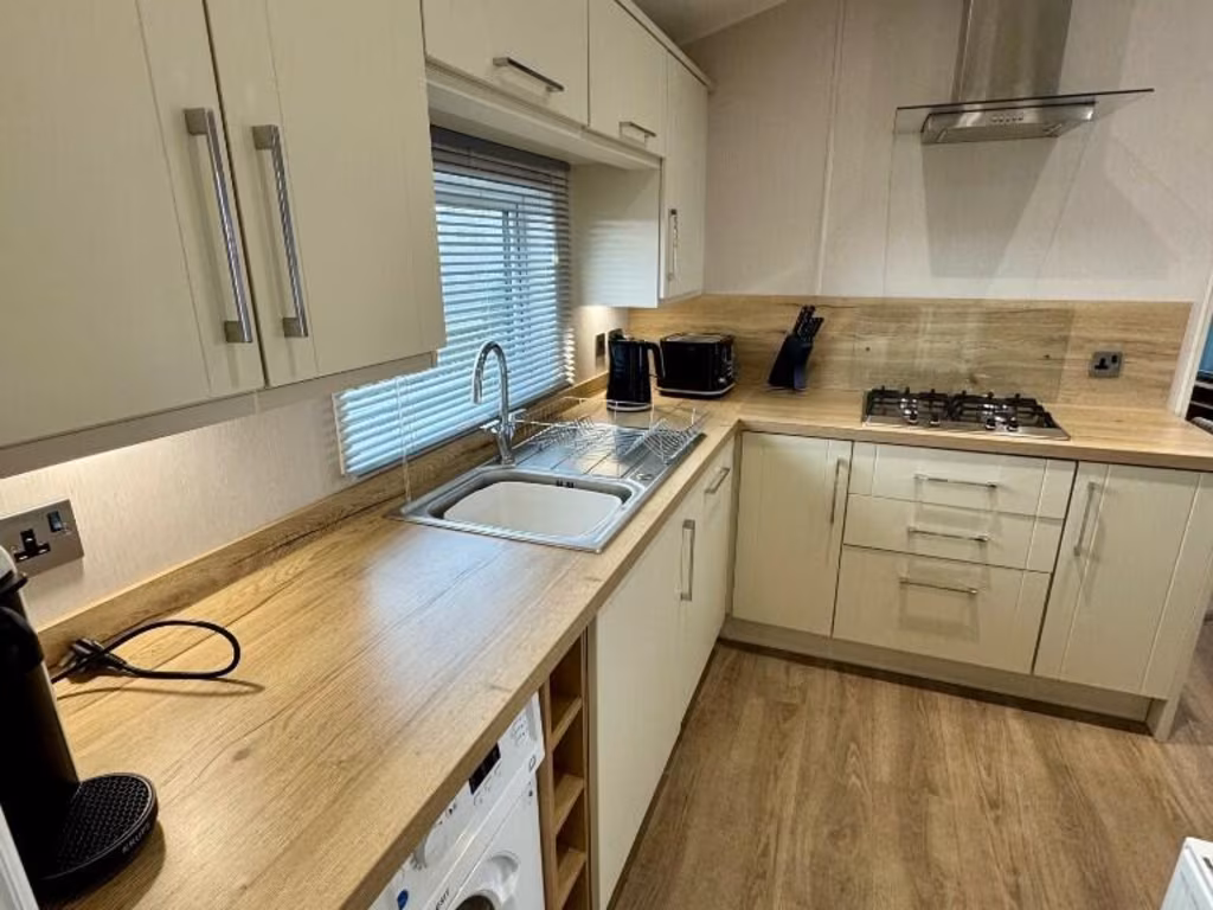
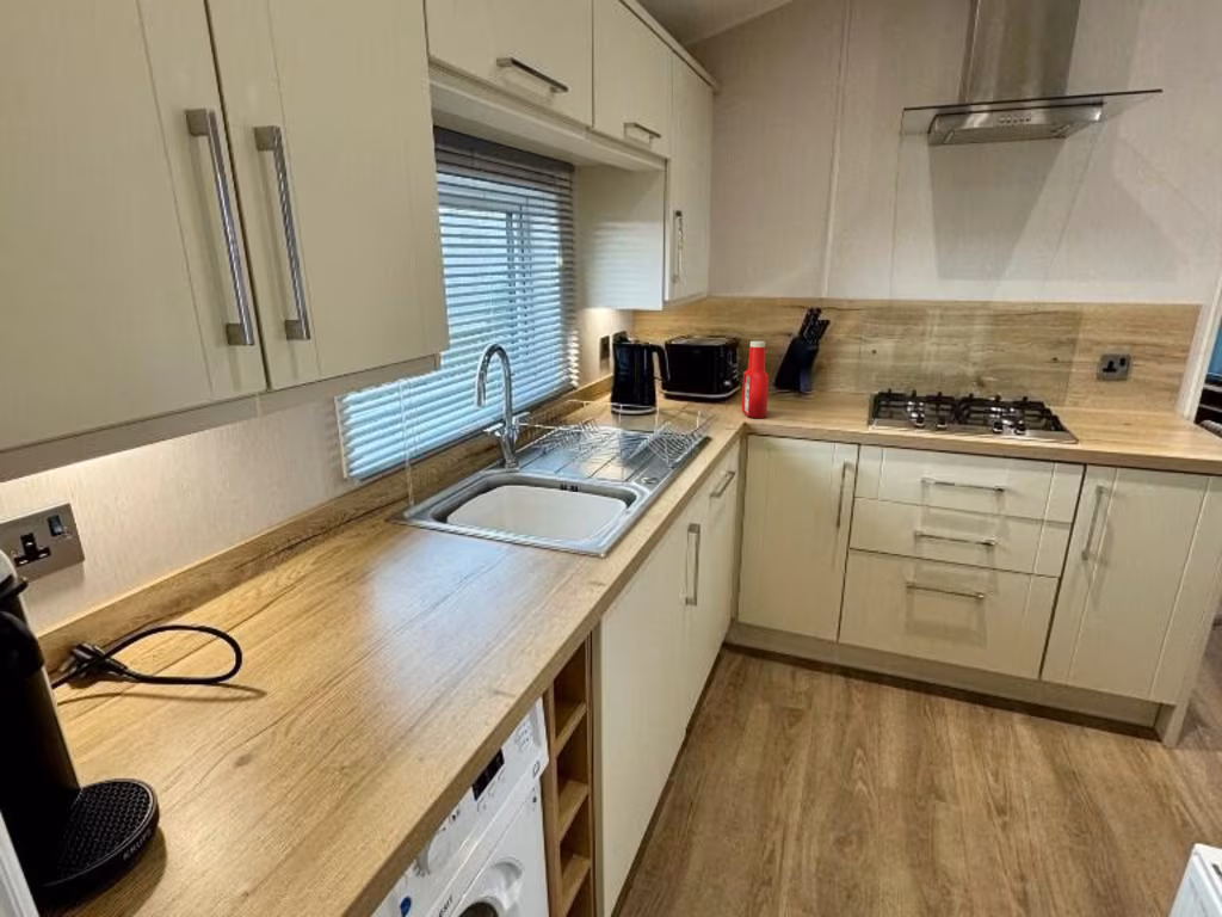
+ soap bottle [741,340,770,419]
